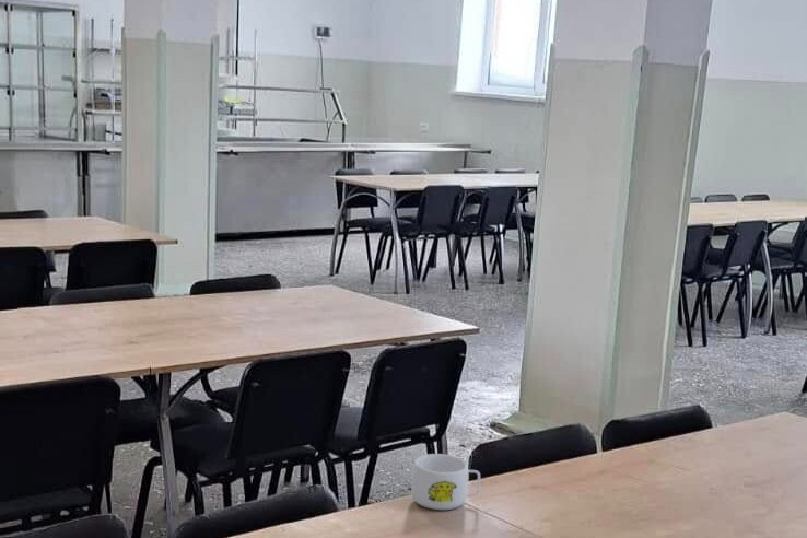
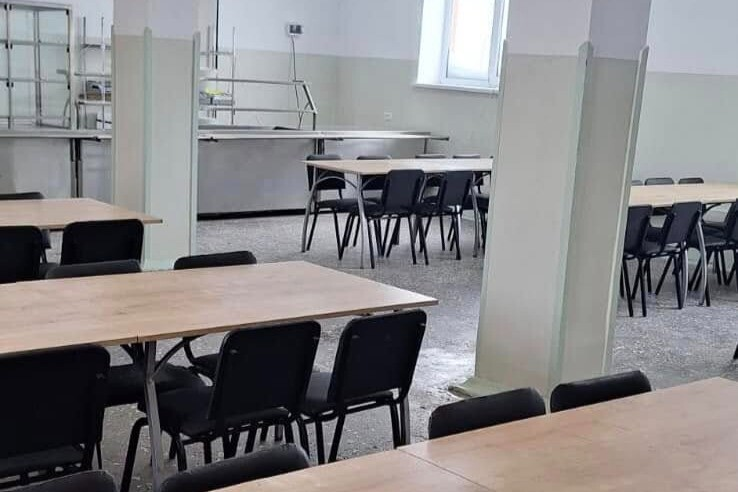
- mug [410,453,481,511]
